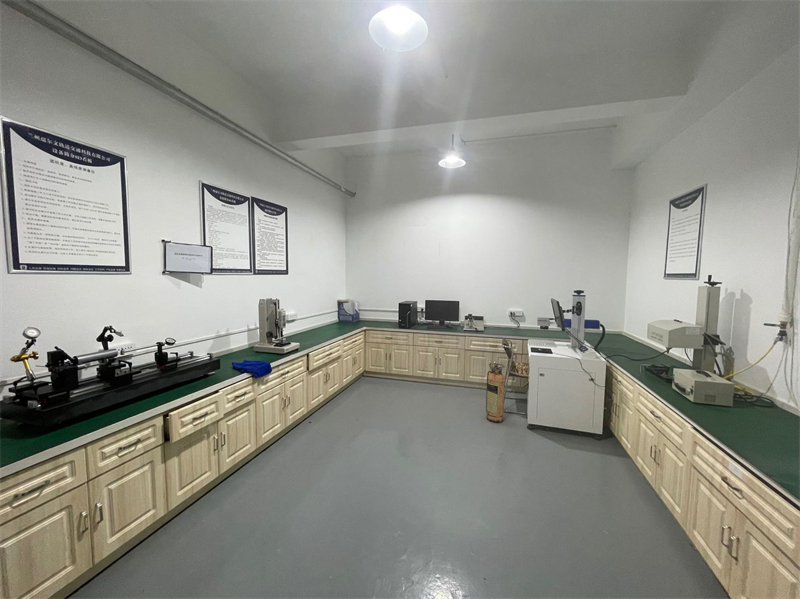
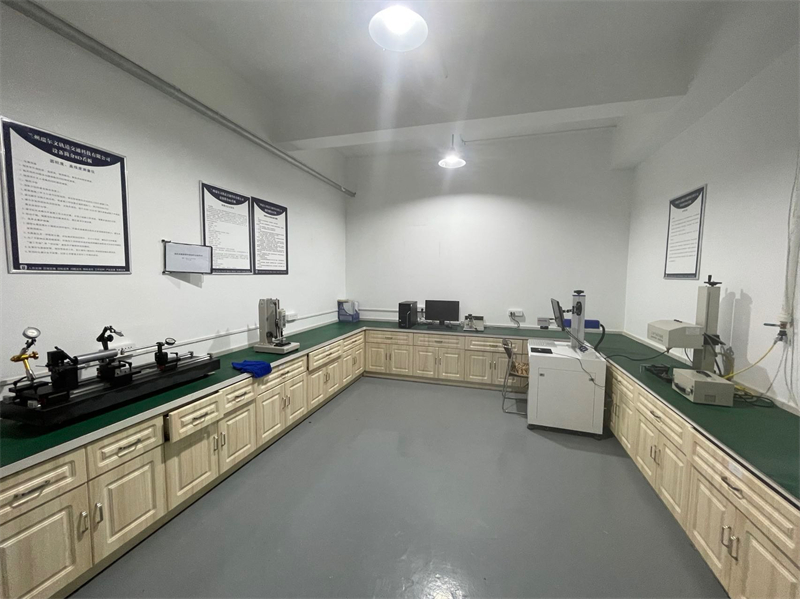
- fire extinguisher [485,362,506,424]
